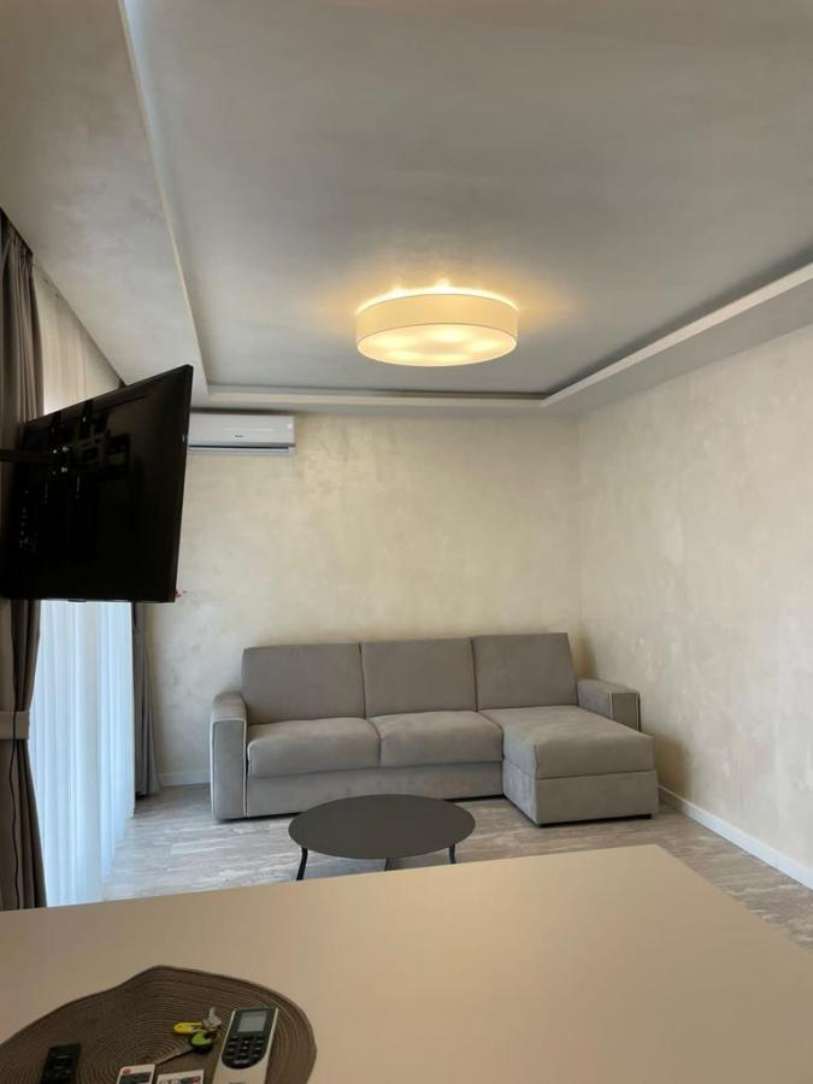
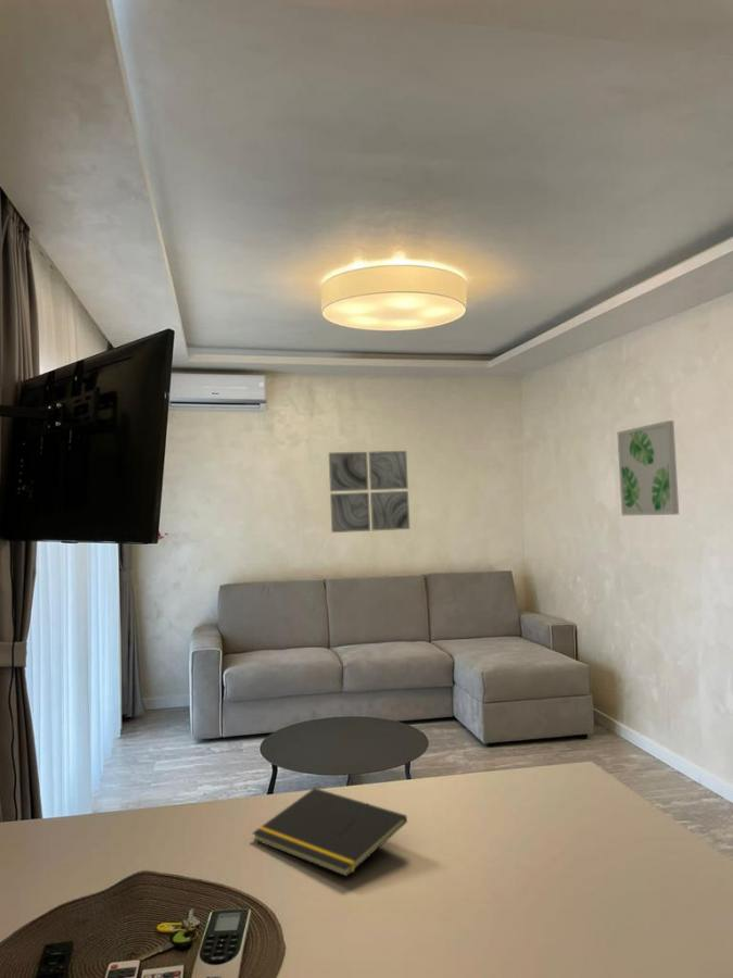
+ wall art [616,419,680,516]
+ notepad [251,787,408,878]
+ wall art [328,450,410,534]
